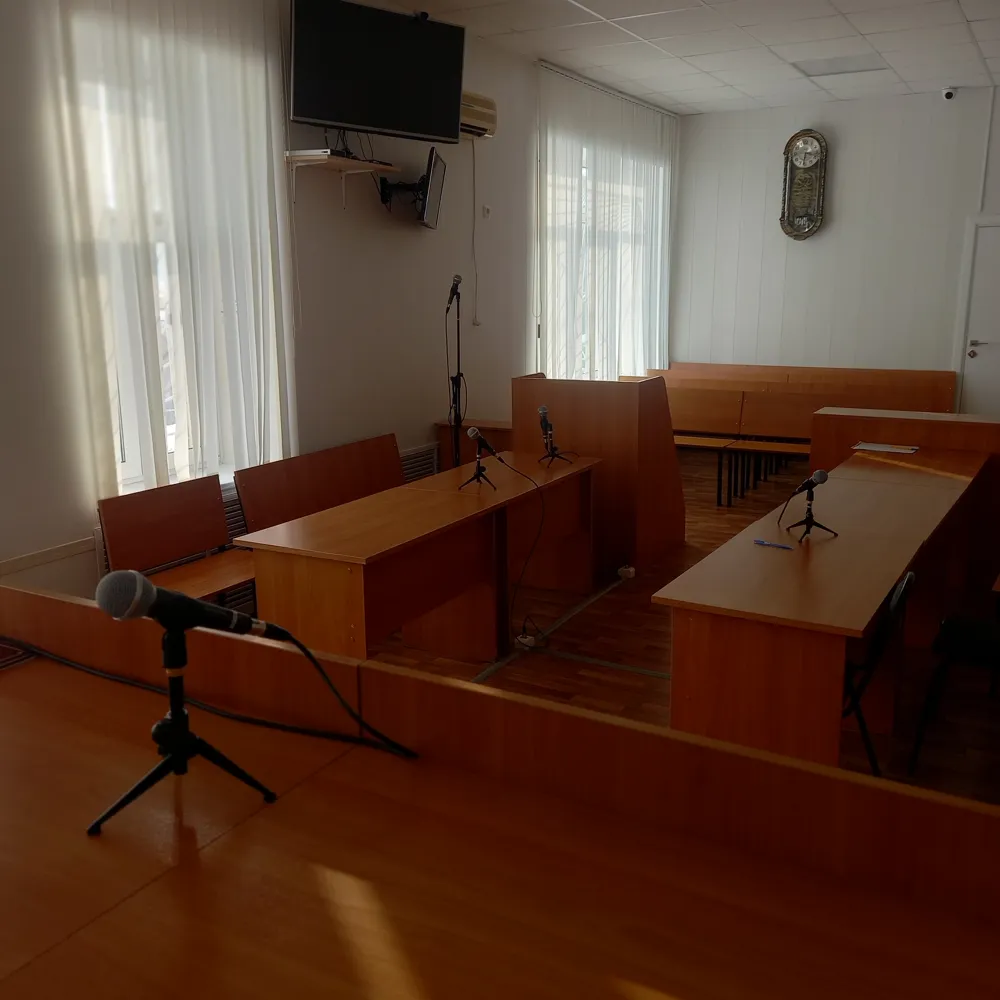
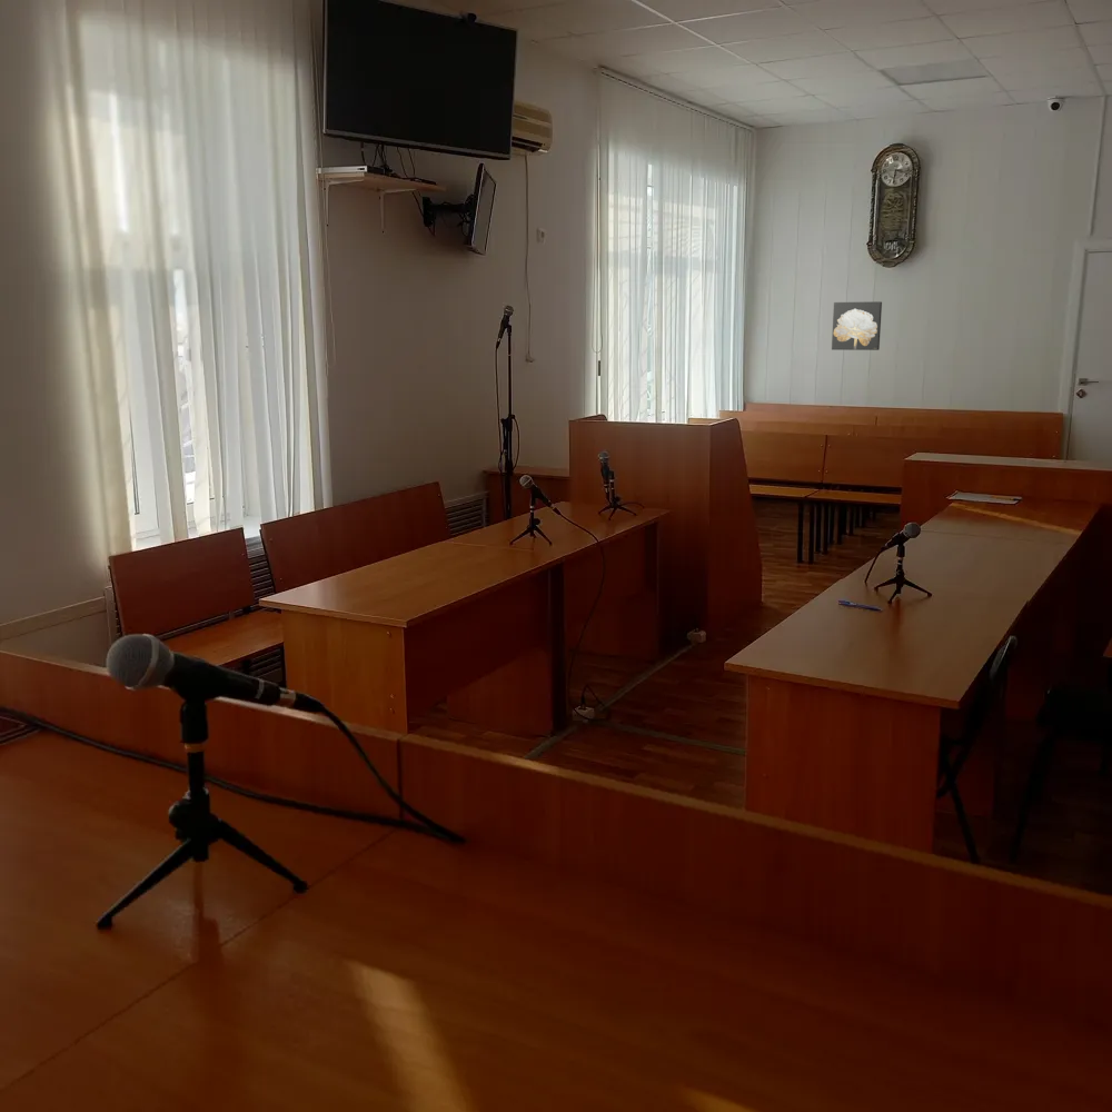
+ wall art [831,300,883,351]
